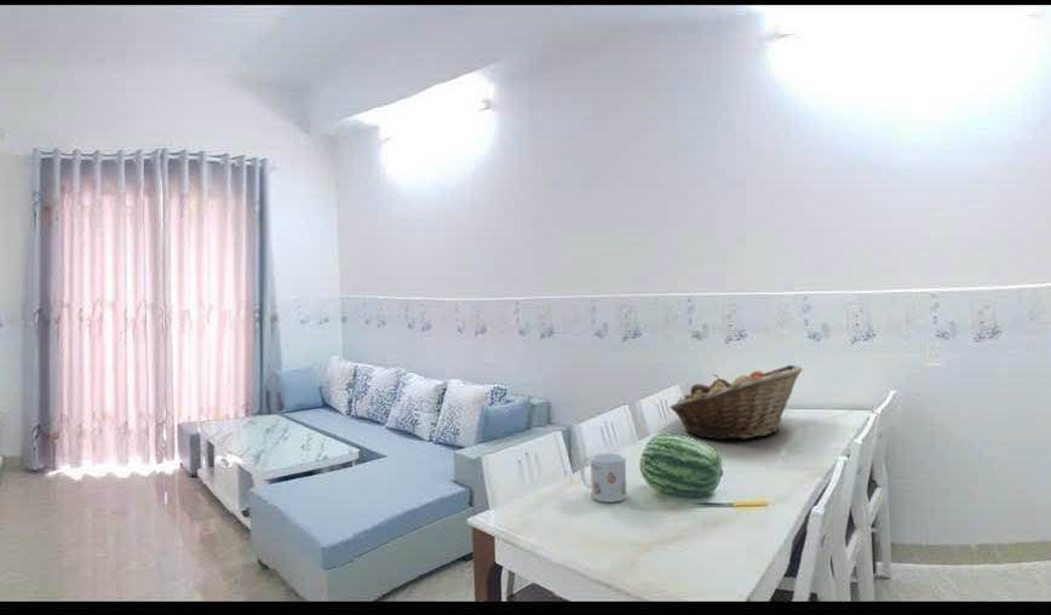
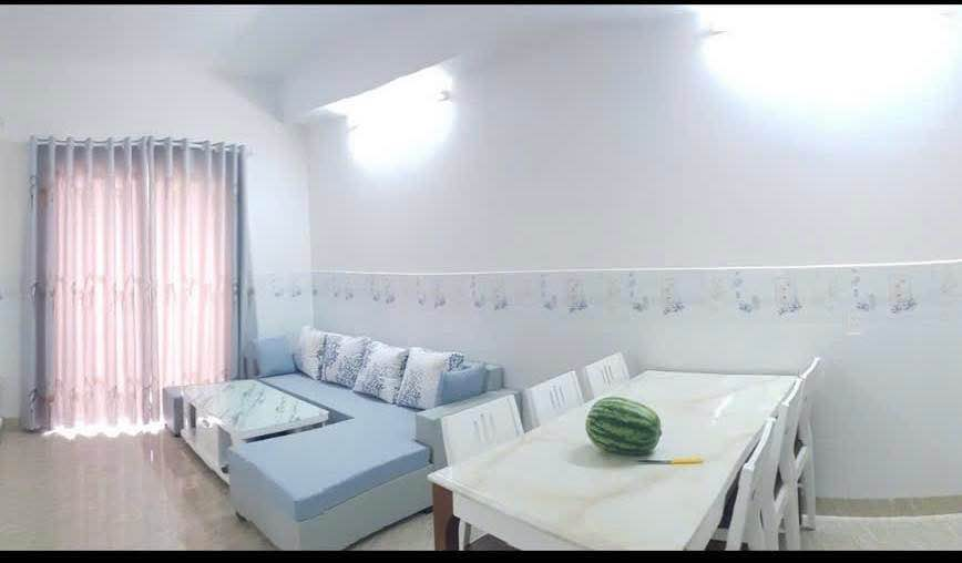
- fruit basket [668,363,804,441]
- mug [579,452,628,504]
